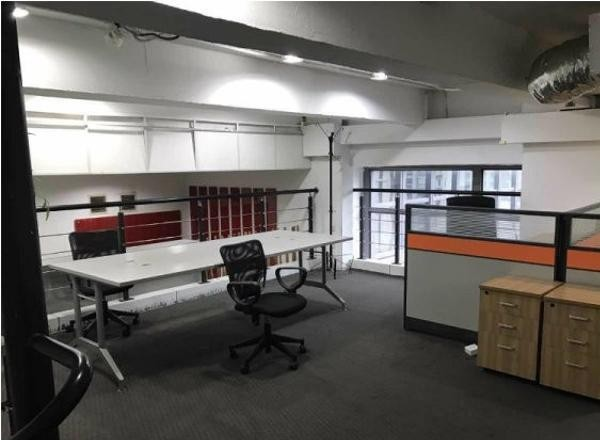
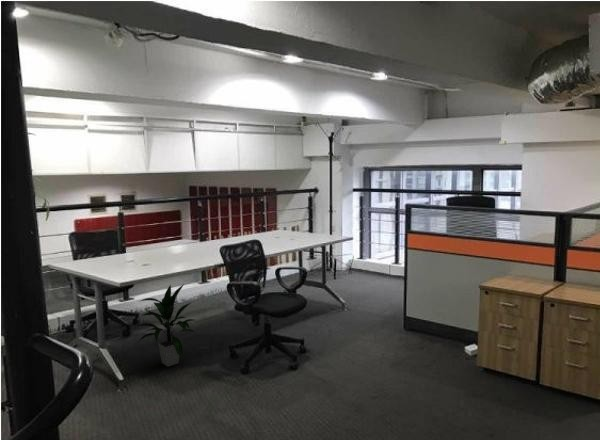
+ indoor plant [131,283,198,368]
